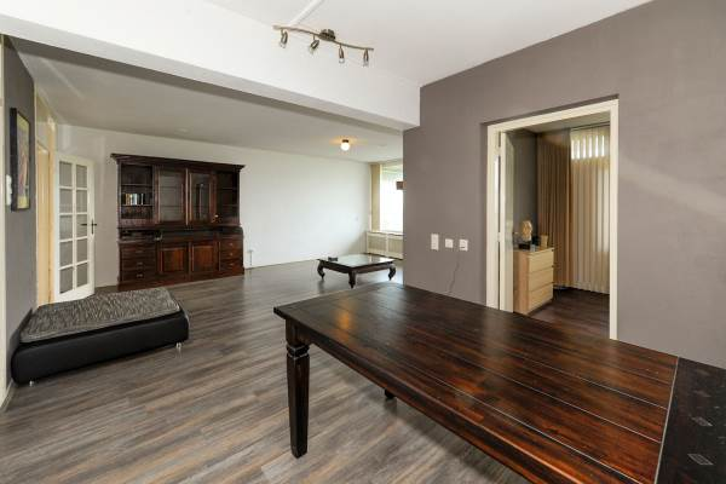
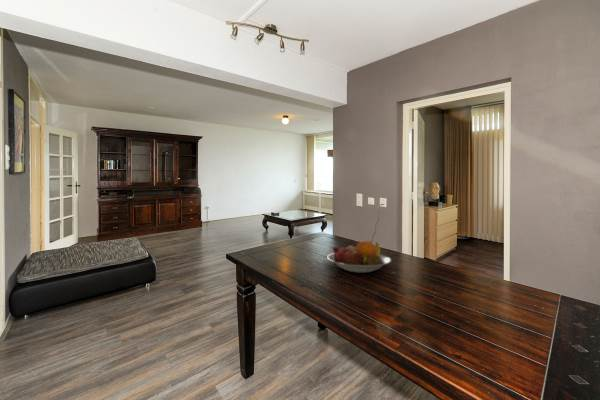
+ fruit bowl [326,239,393,274]
